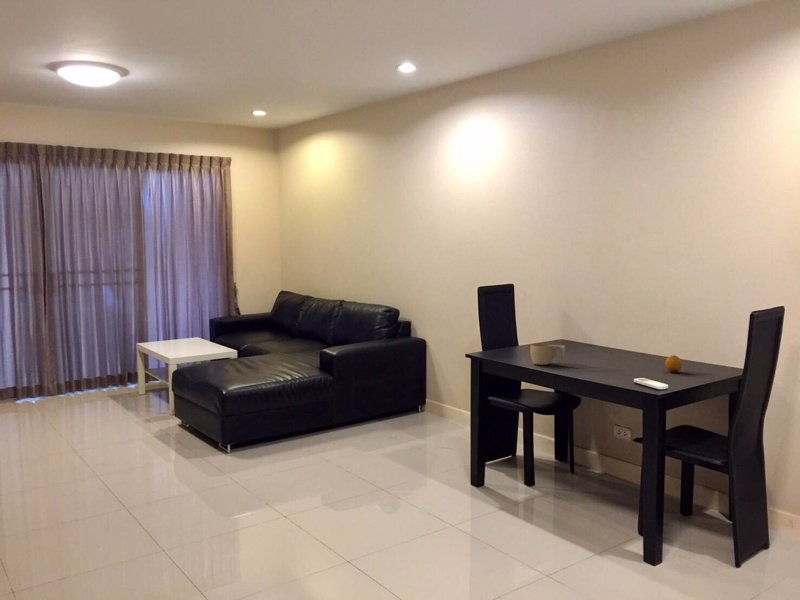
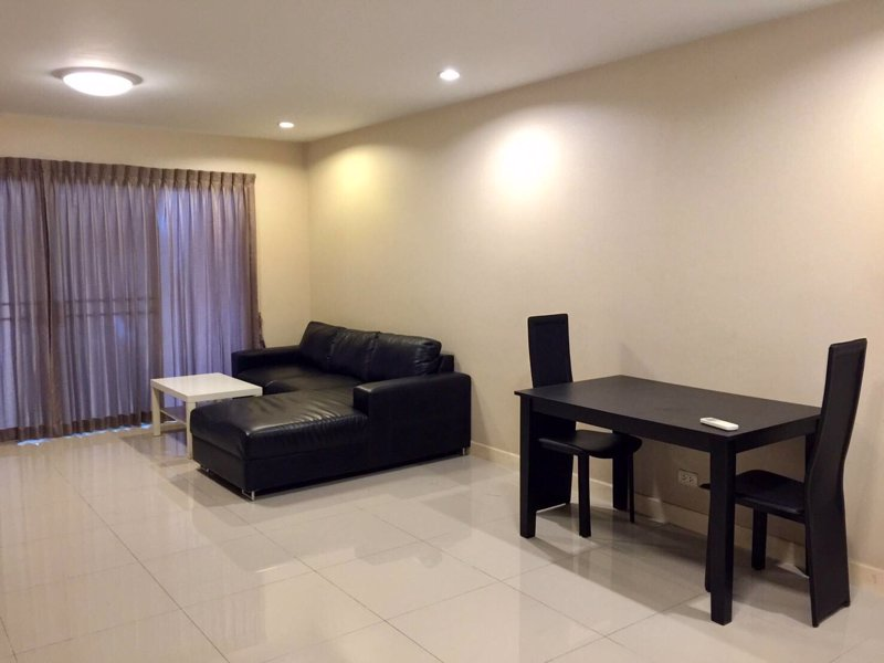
- cup [529,343,566,366]
- fruit [664,354,683,374]
